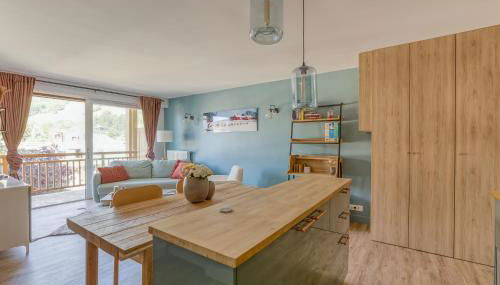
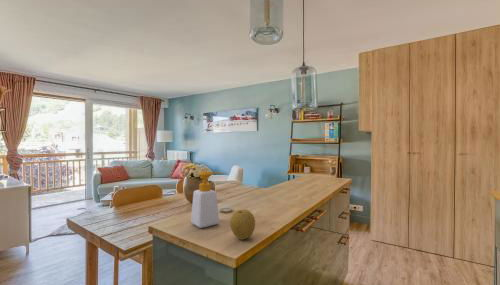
+ soap bottle [190,170,224,229]
+ fruit [229,208,256,241]
